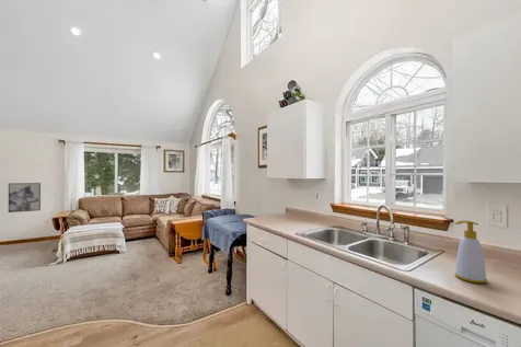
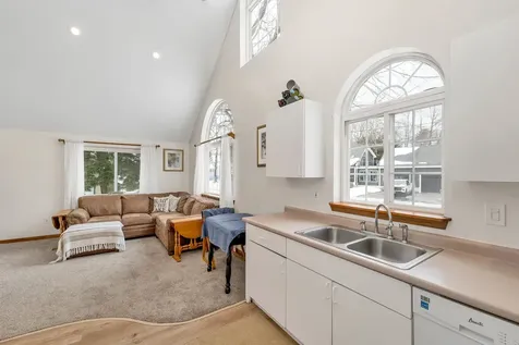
- soap bottle [454,220,488,284]
- wall art [8,182,42,213]
